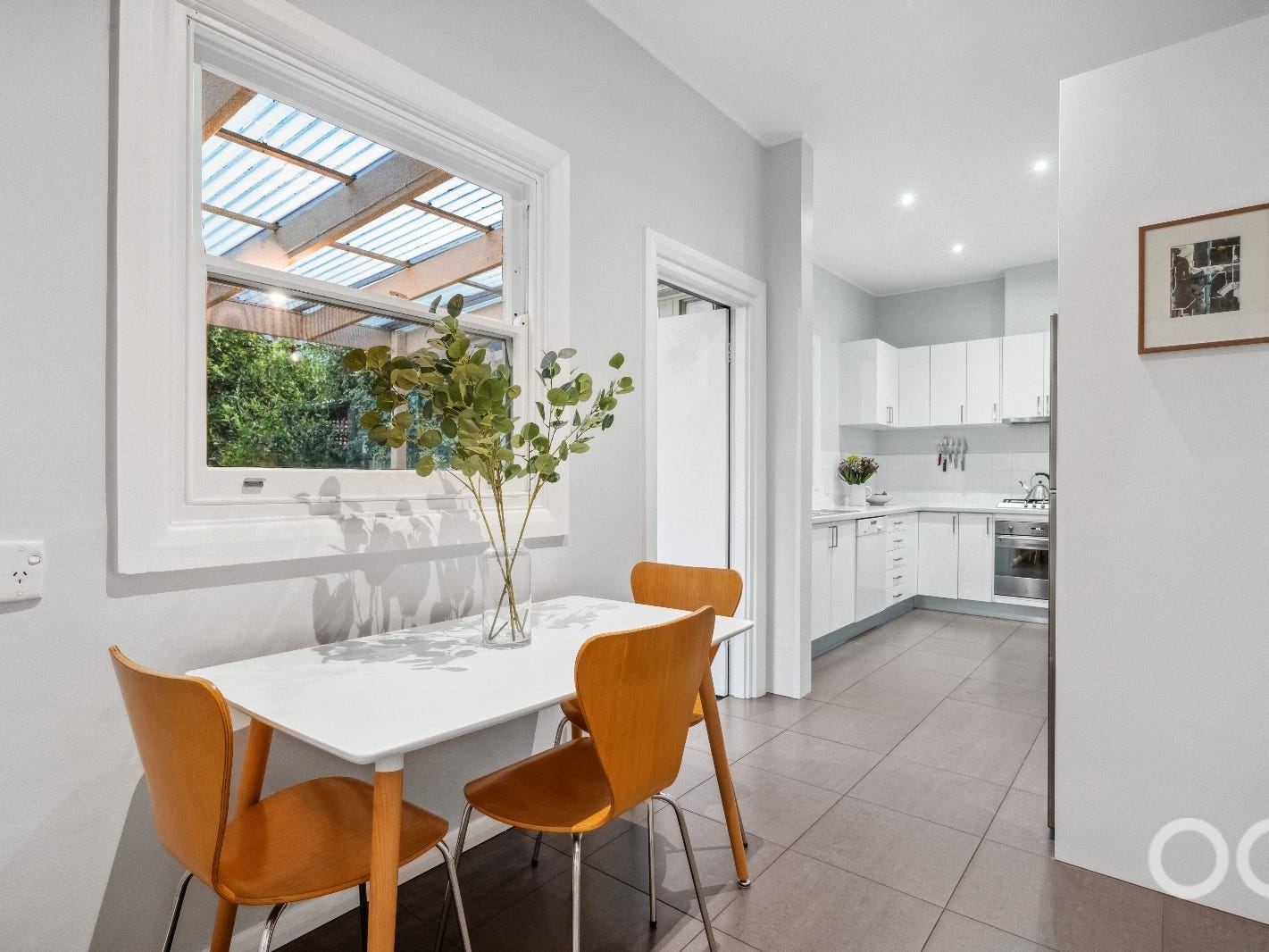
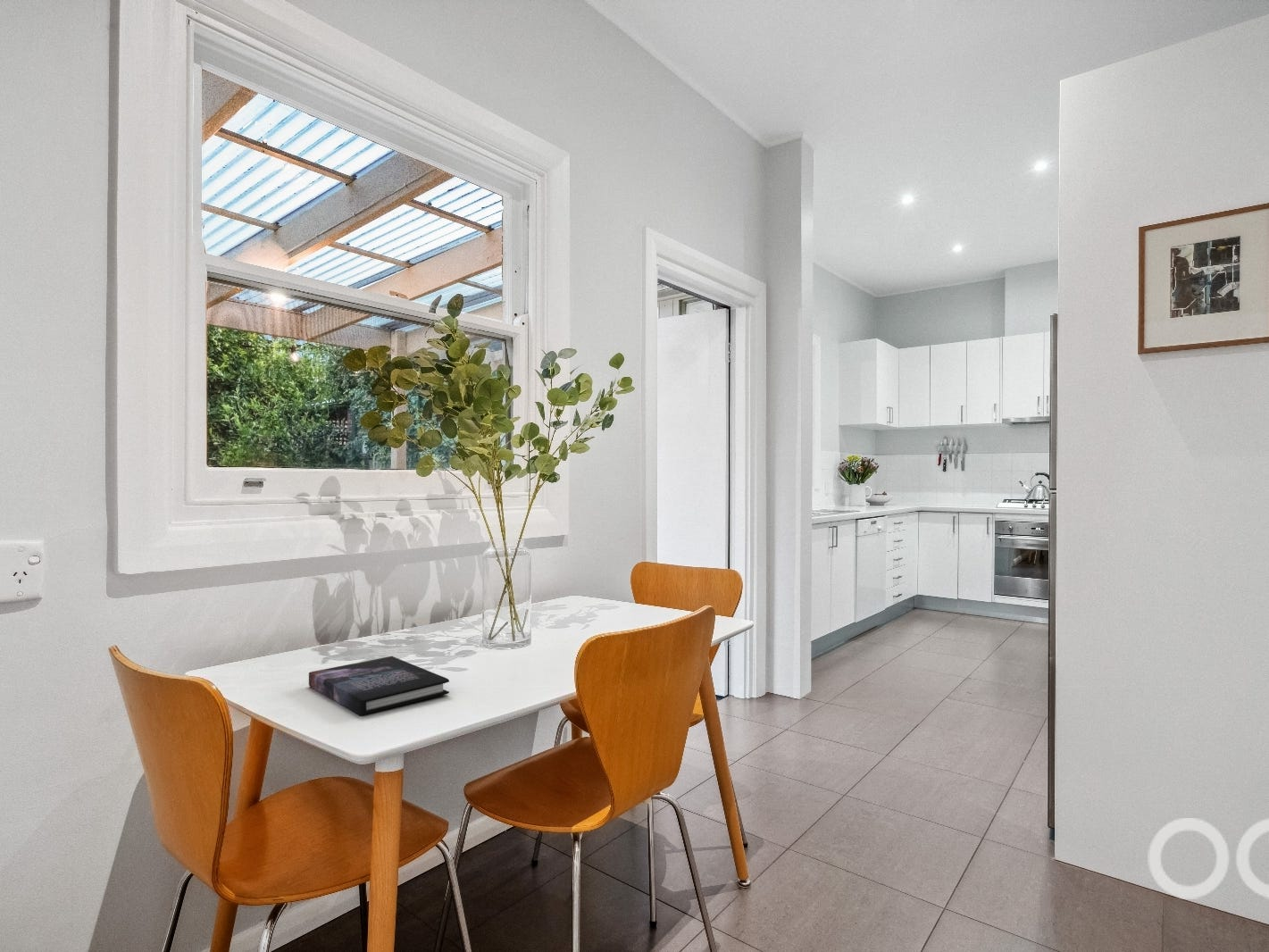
+ book [308,656,450,716]
